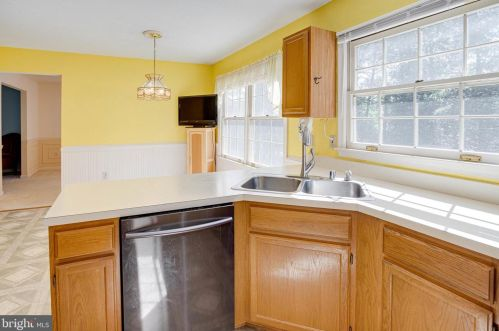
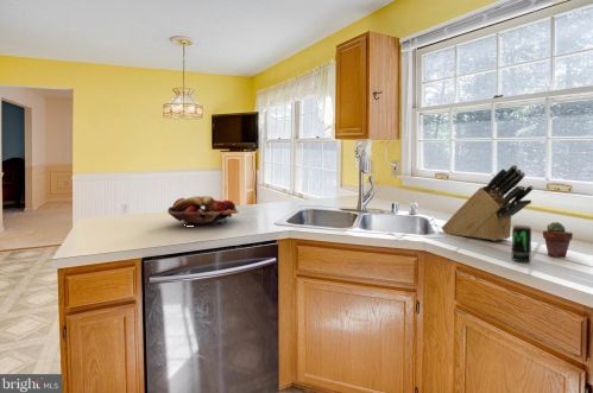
+ knife block [441,164,535,242]
+ fruit basket [166,195,240,227]
+ potted succulent [542,221,574,258]
+ beverage can [511,224,532,264]
